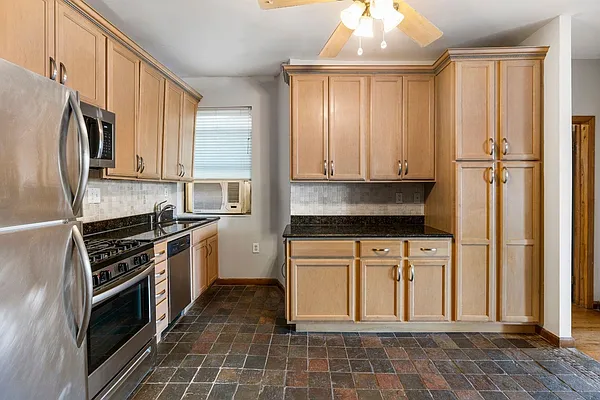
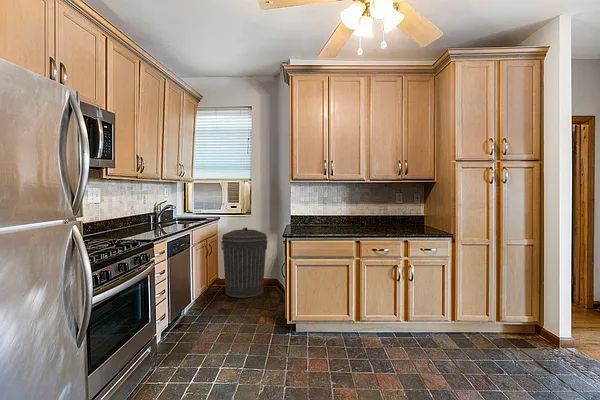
+ trash can [220,227,269,298]
